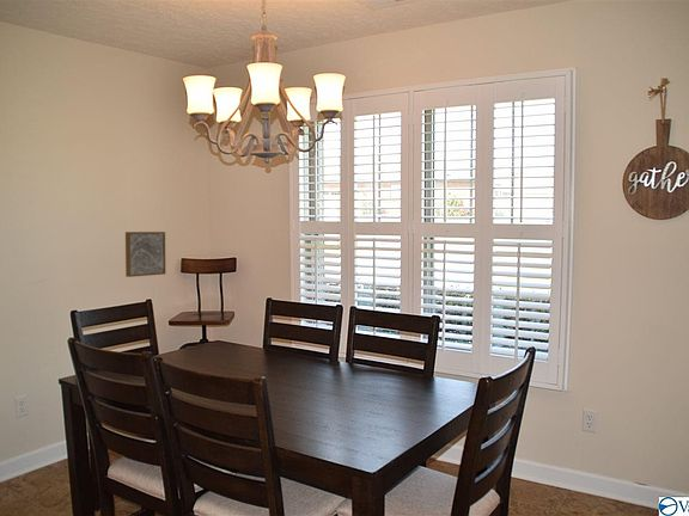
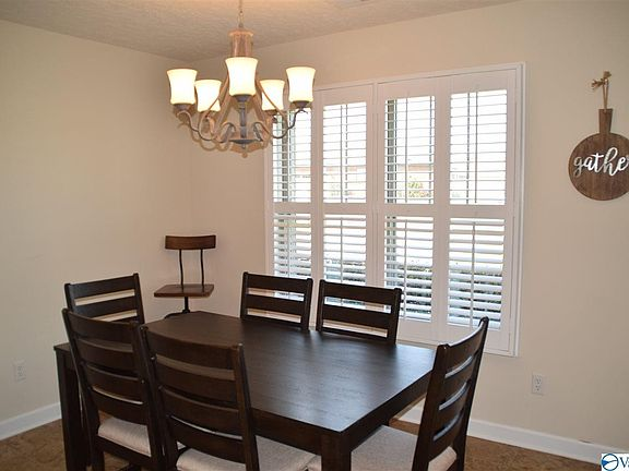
- wall art [124,231,166,278]
